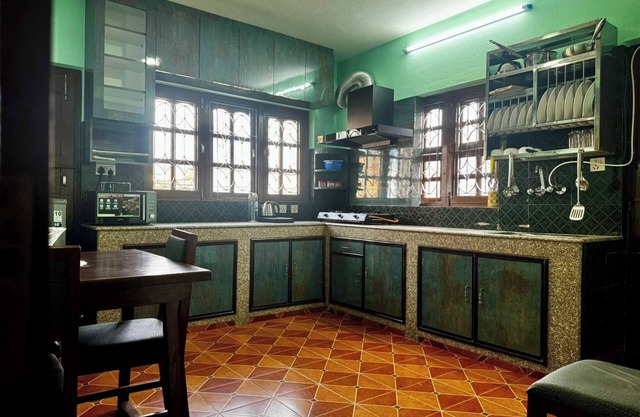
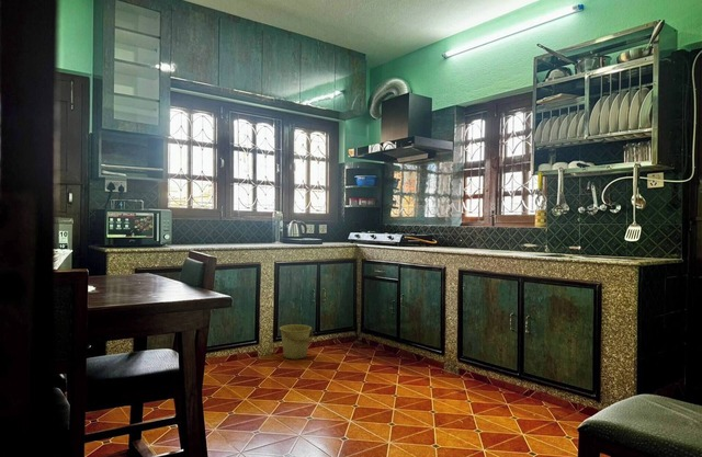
+ bucket [279,323,314,361]
